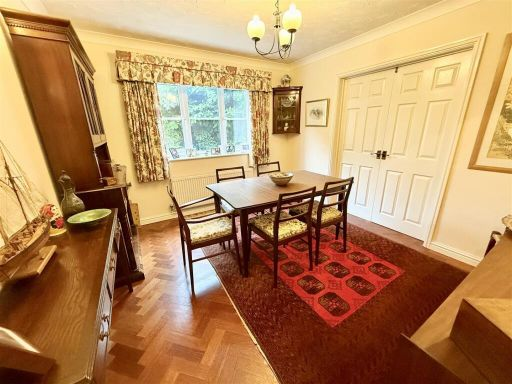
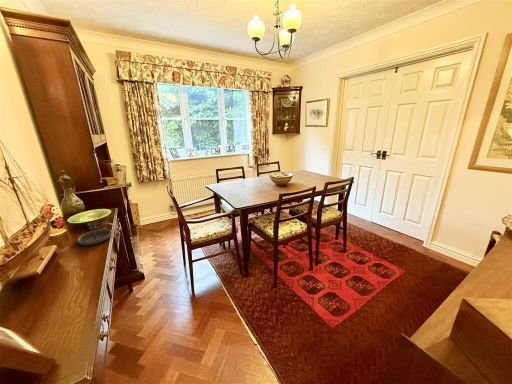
+ candlestick [76,221,118,246]
